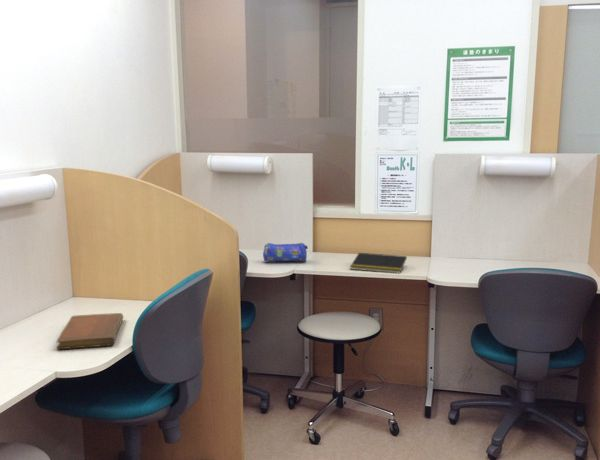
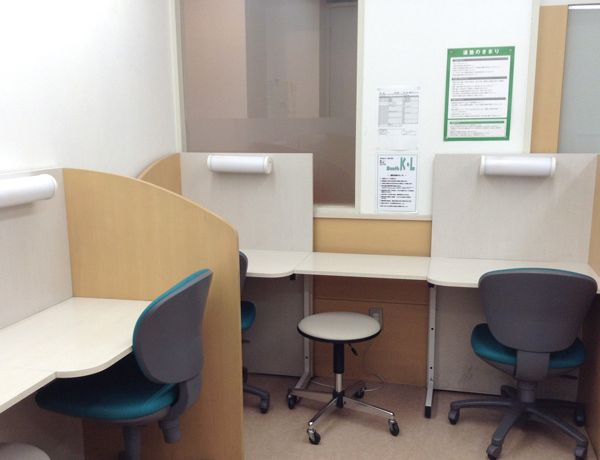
- notebook [55,312,124,350]
- notepad [349,252,408,274]
- pencil case [262,241,309,263]
